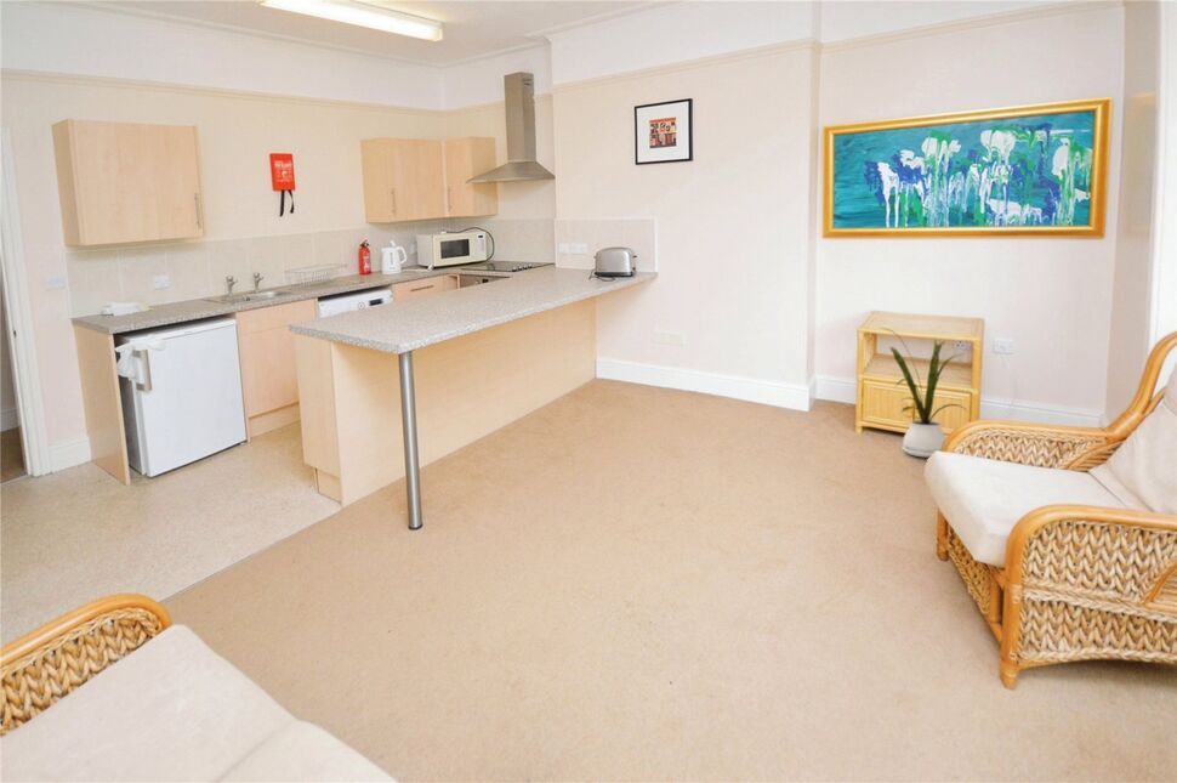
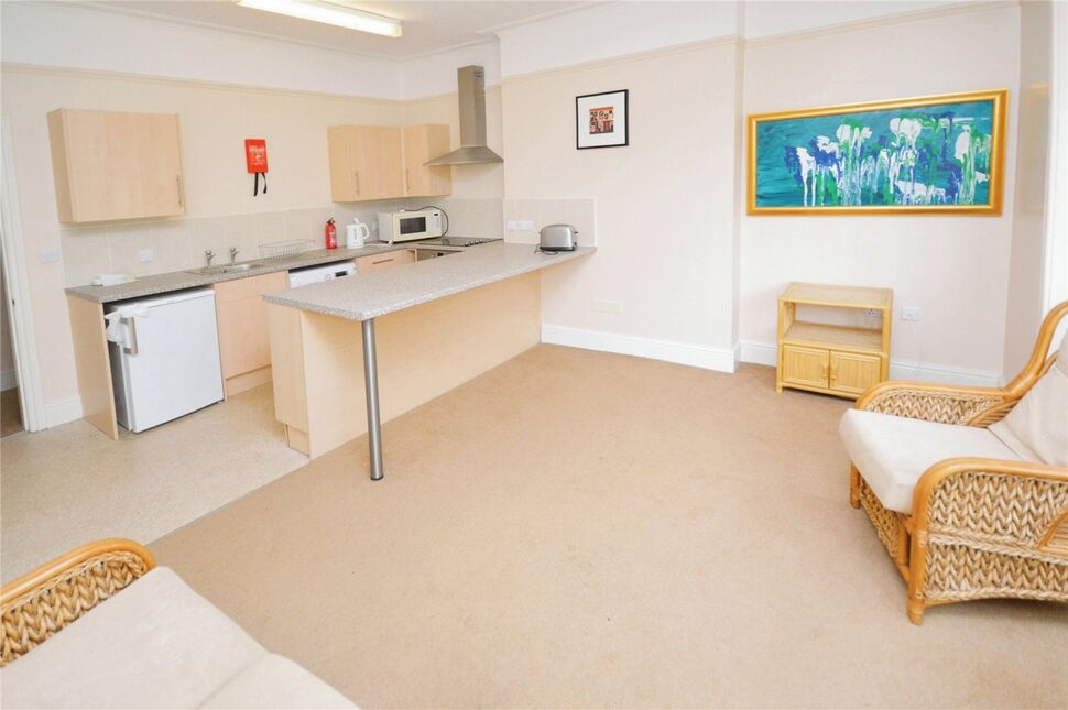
- house plant [881,327,968,459]
